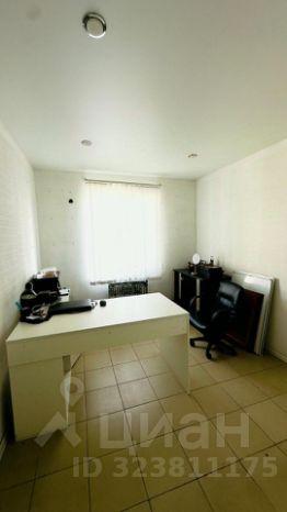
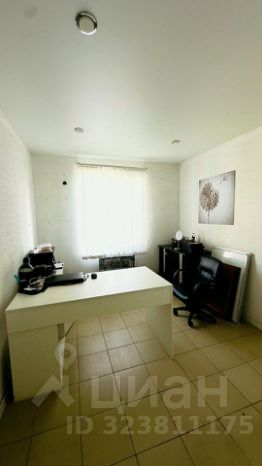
+ wall art [197,169,237,226]
